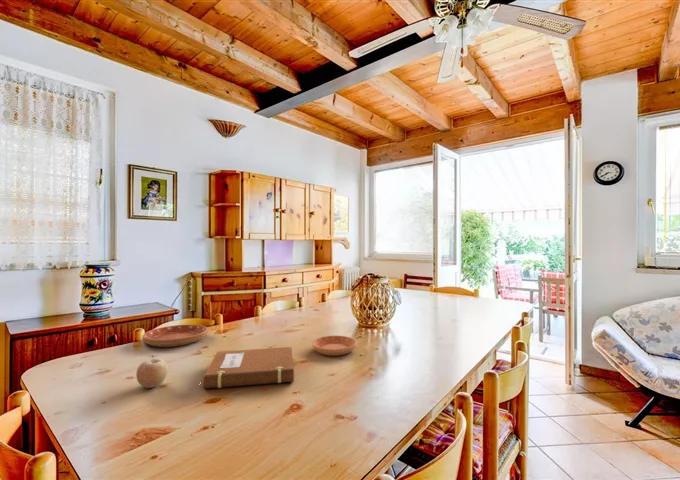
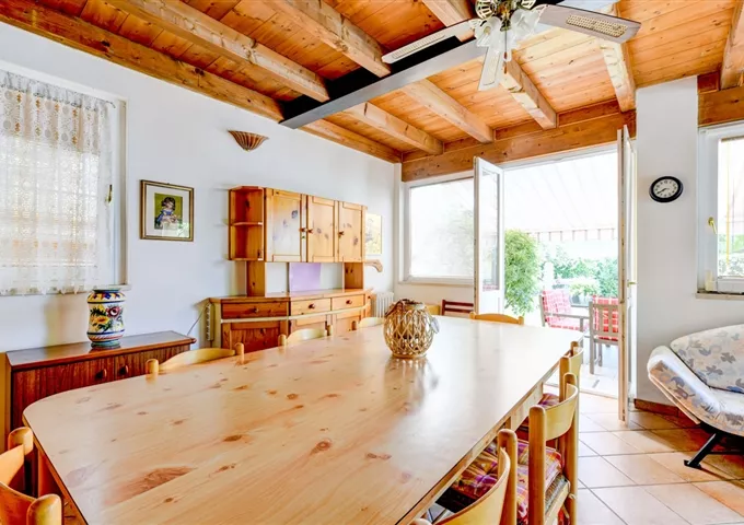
- fruit [135,354,169,389]
- saucer [311,335,358,357]
- notebook [201,346,295,390]
- saucer [142,324,209,348]
